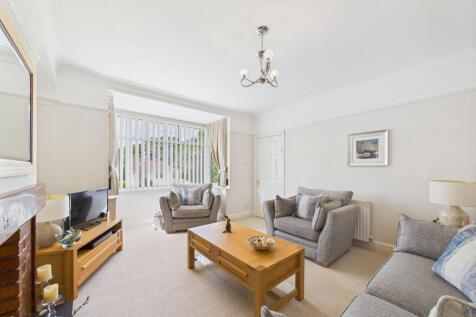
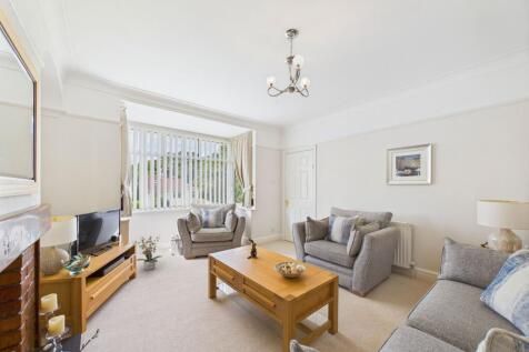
+ potted plant [131,234,162,271]
